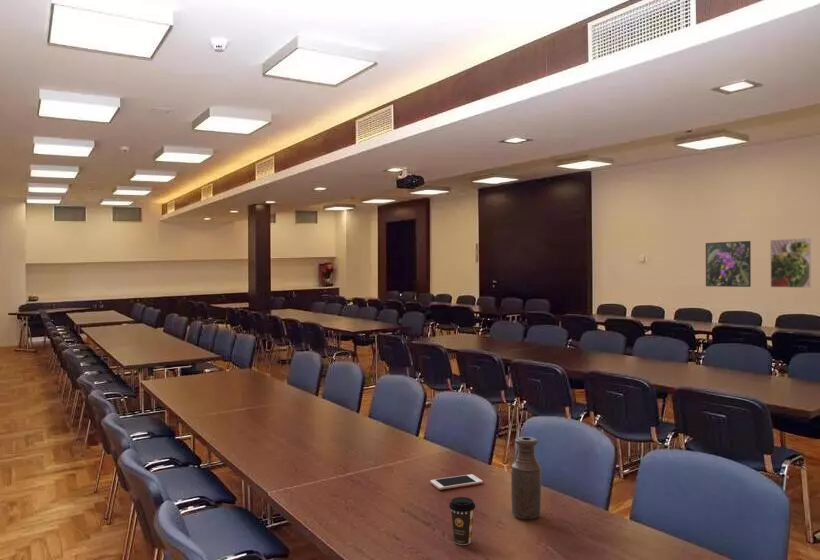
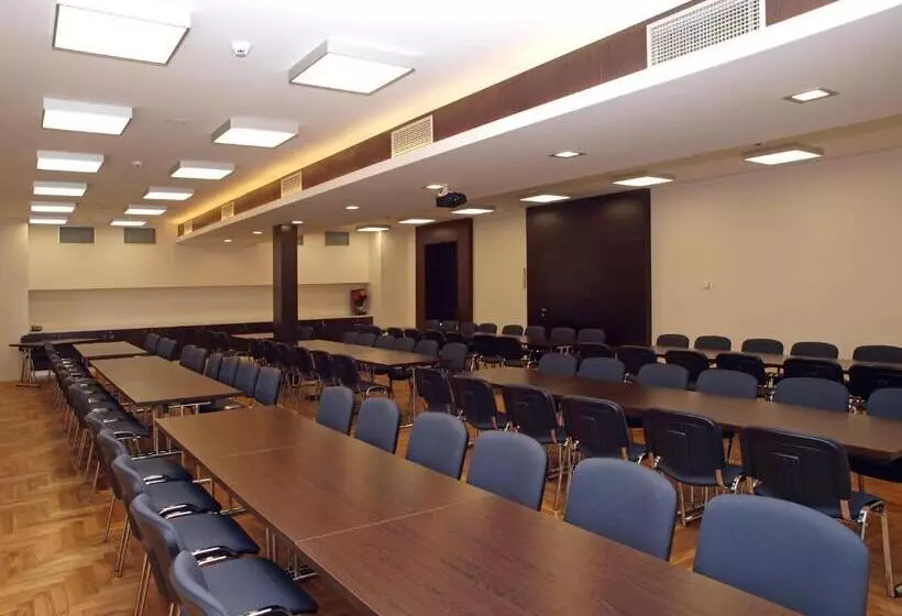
- bottle [510,436,542,520]
- cell phone [429,473,484,491]
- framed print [769,237,812,289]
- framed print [705,240,752,288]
- coffee cup [448,496,476,546]
